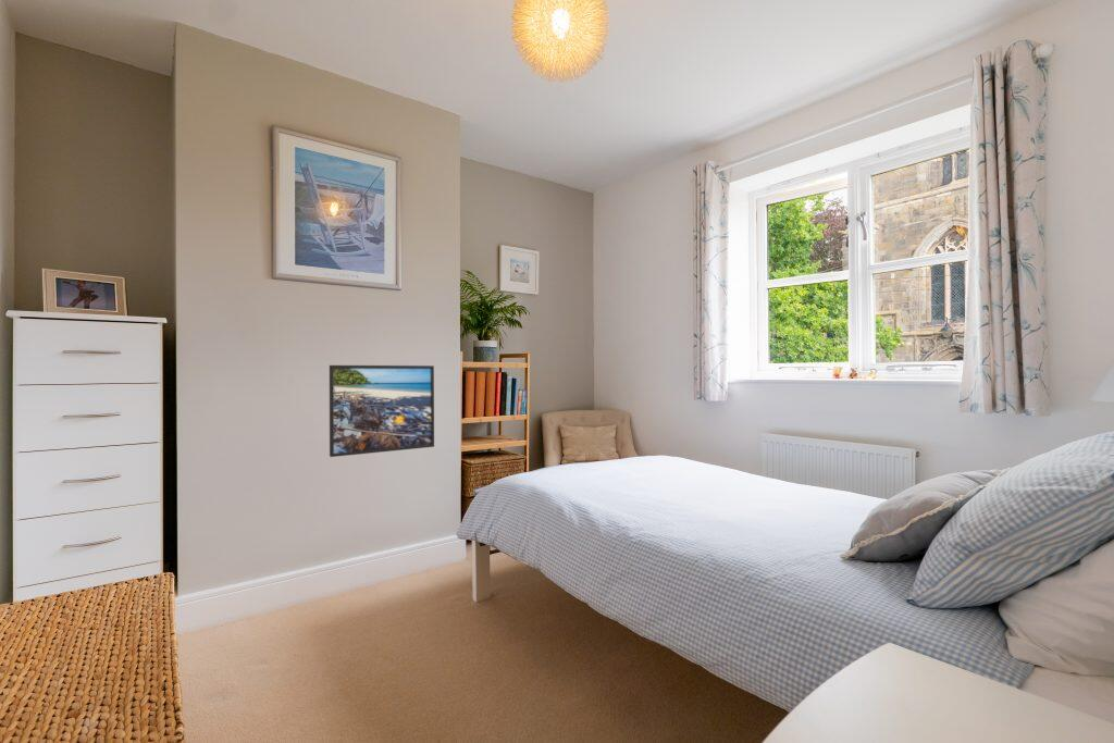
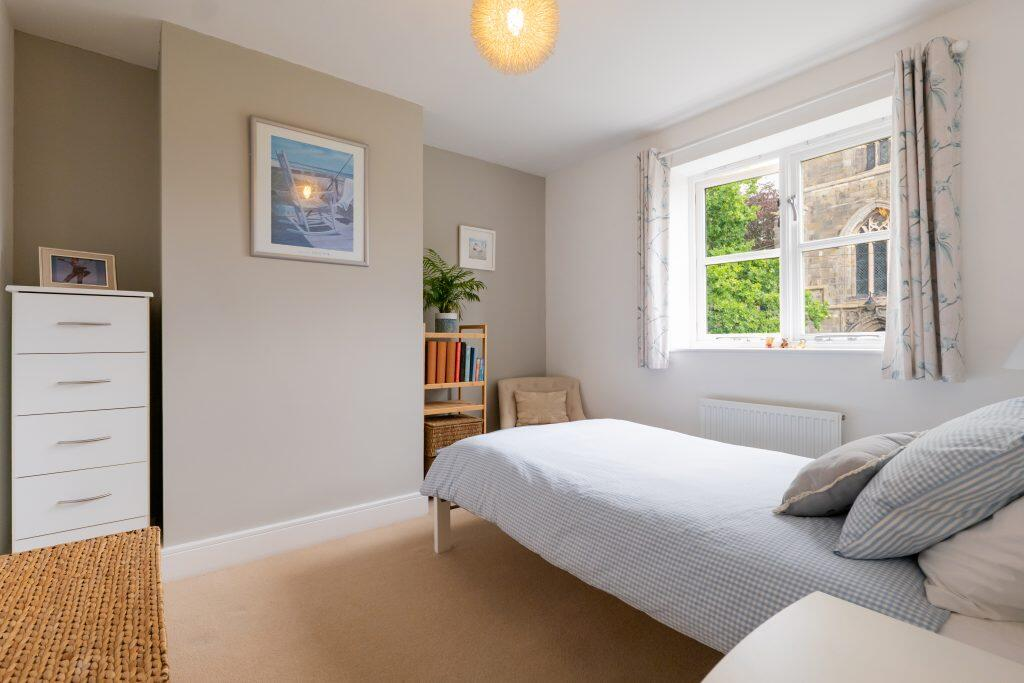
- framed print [329,364,435,458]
